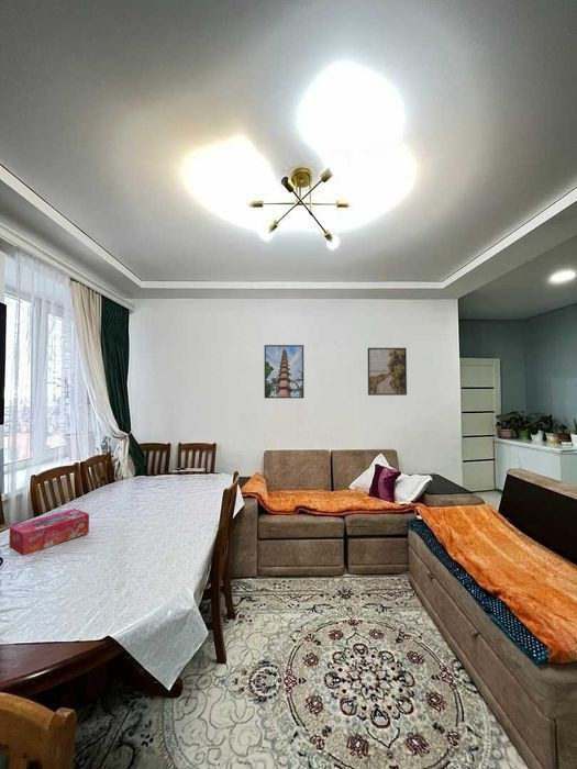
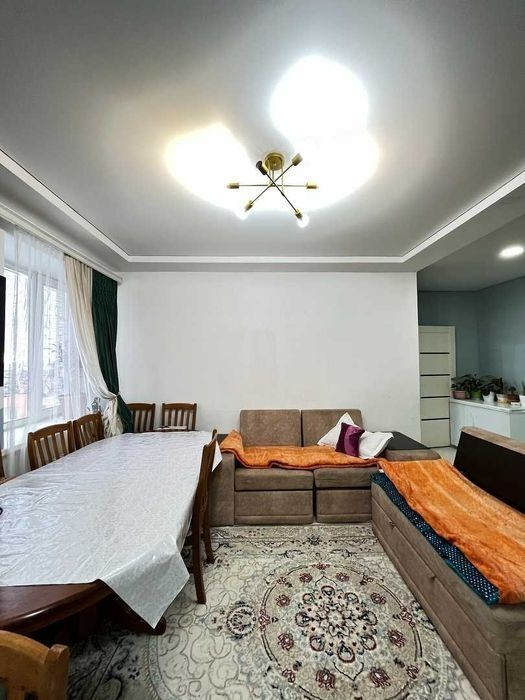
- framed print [367,347,408,397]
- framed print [264,344,304,399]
- tissue box [9,508,90,557]
